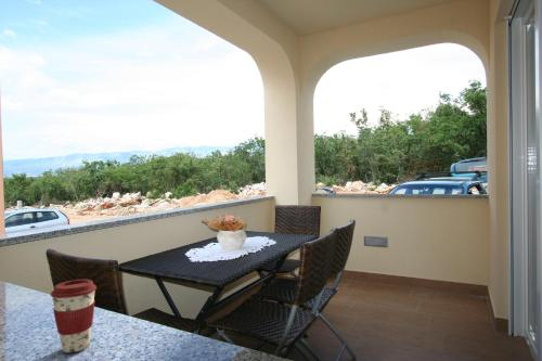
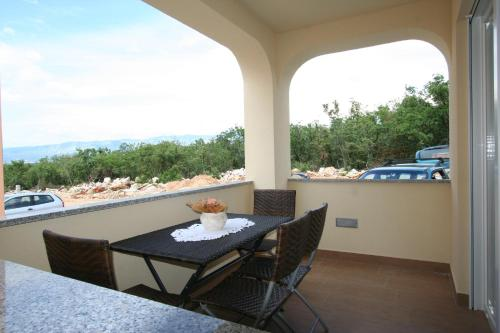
- coffee cup [50,279,98,353]
